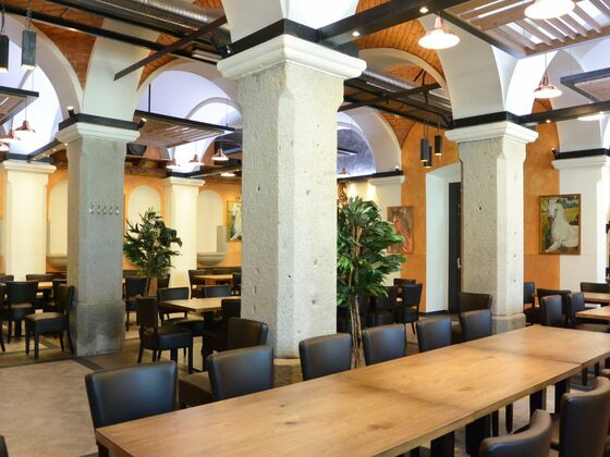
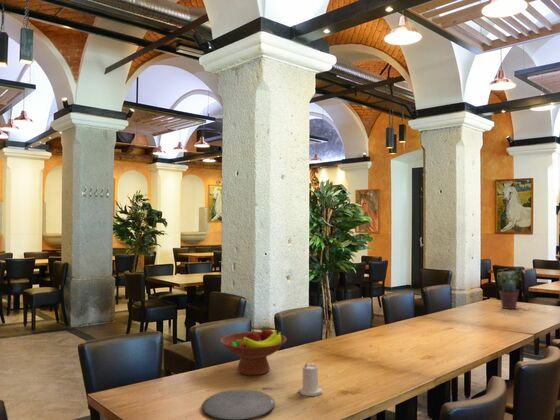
+ potted plant [496,266,524,310]
+ fruit bowl [220,325,287,376]
+ plate [201,389,276,420]
+ candle [298,361,323,397]
